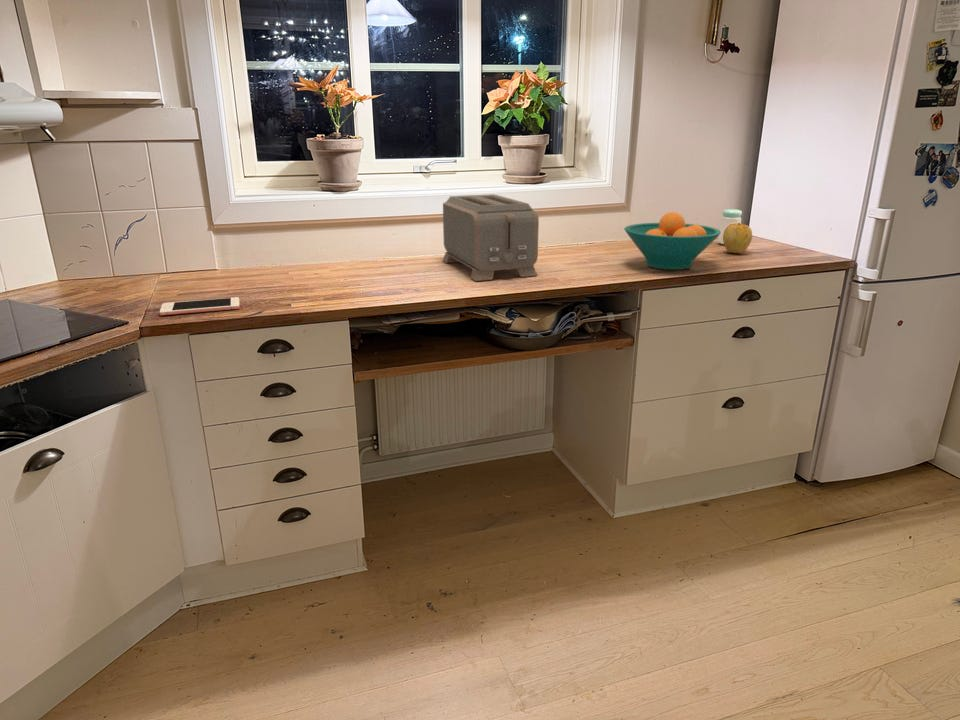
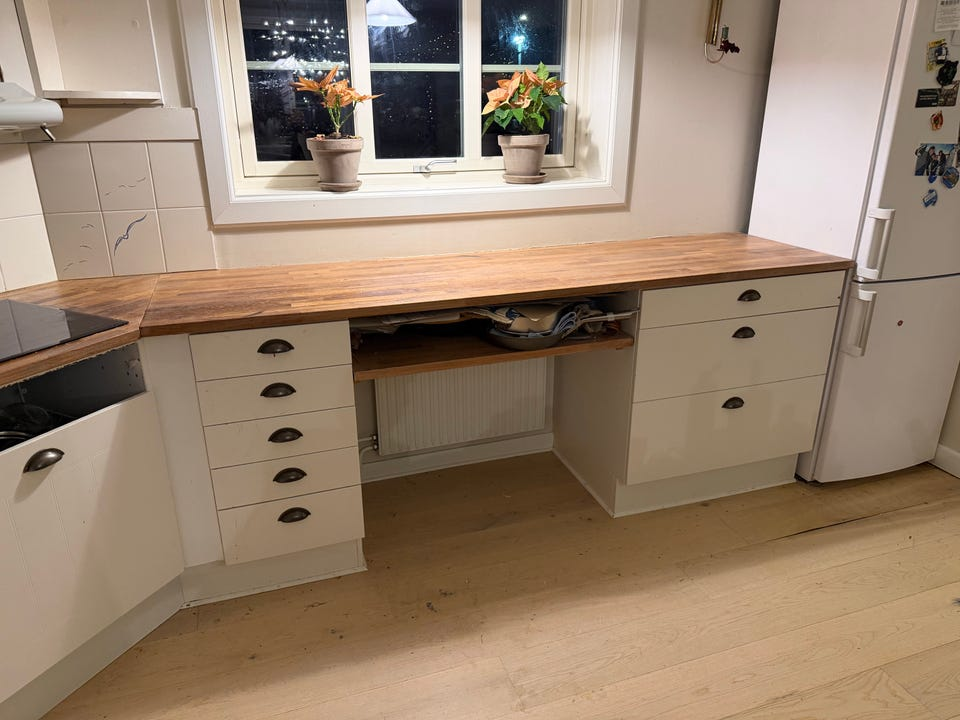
- cell phone [159,296,241,316]
- toaster [441,193,540,282]
- fruit bowl [623,211,721,271]
- apple [723,223,753,255]
- salt shaker [716,208,743,245]
